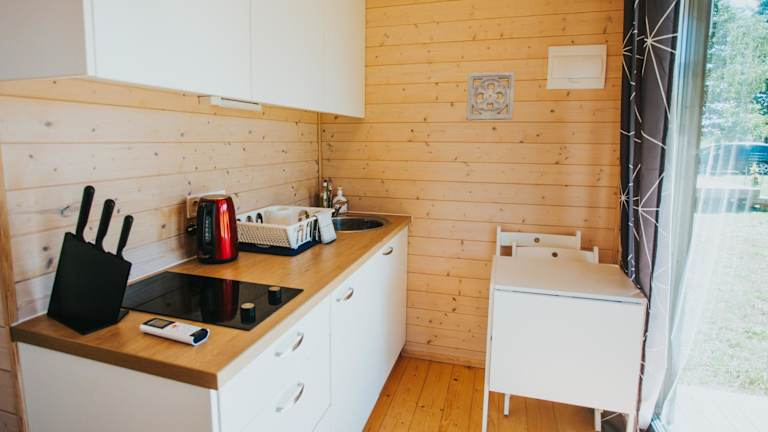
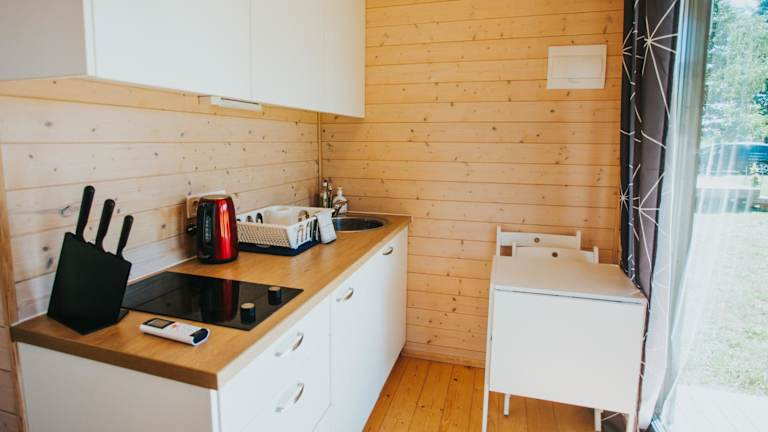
- wall ornament [465,71,516,121]
